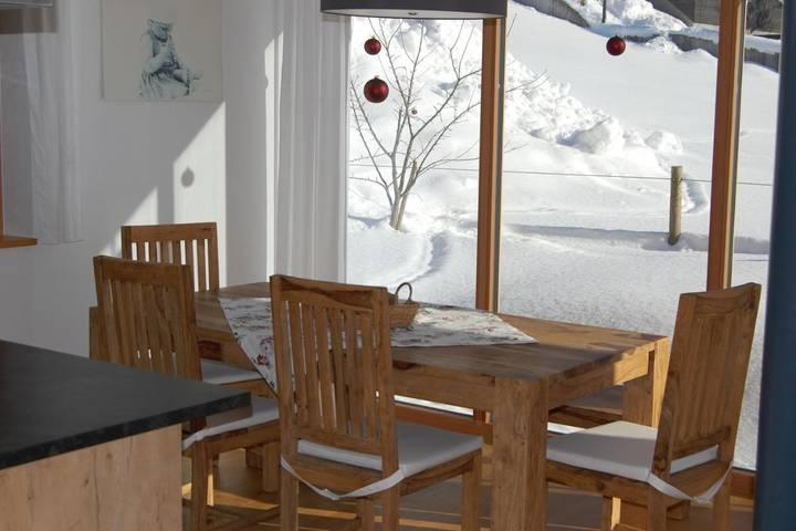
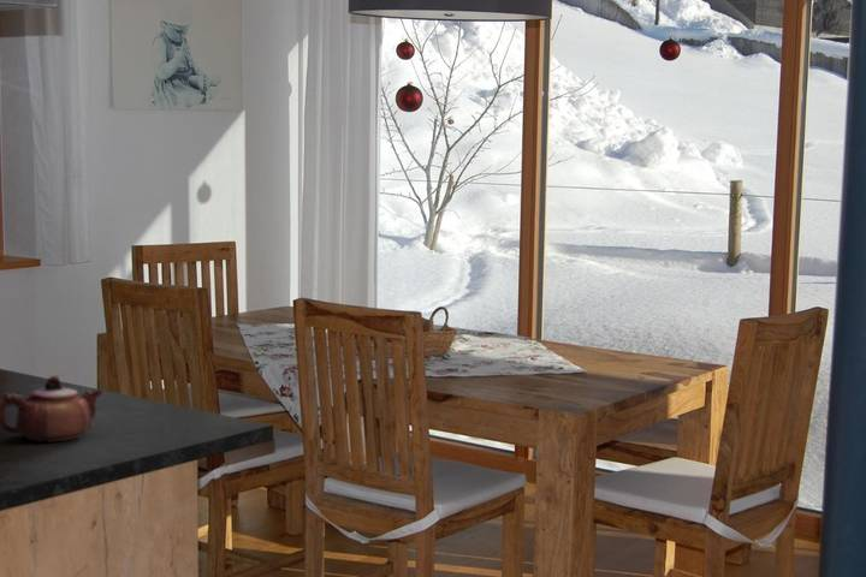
+ teapot [0,374,103,444]
